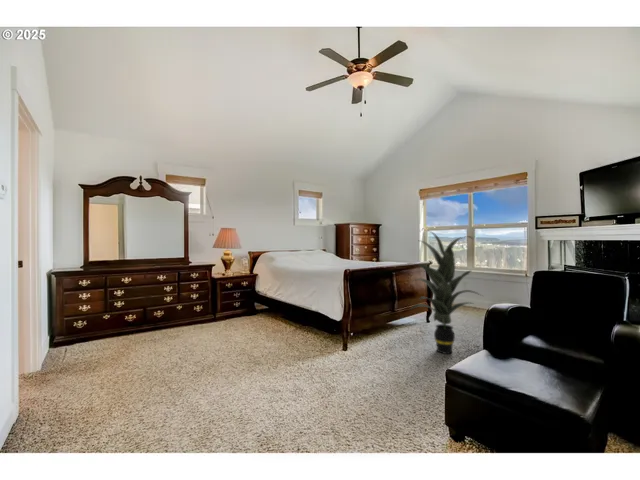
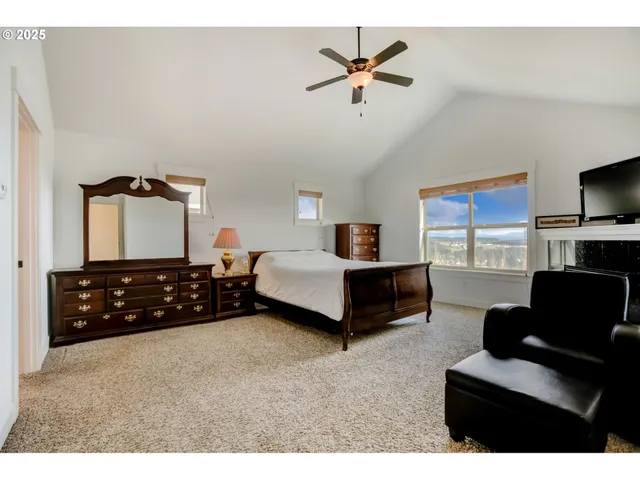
- indoor plant [405,229,483,355]
